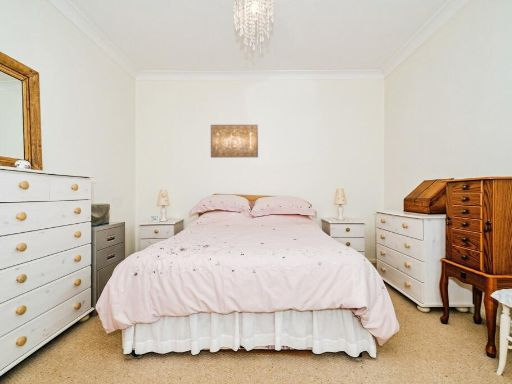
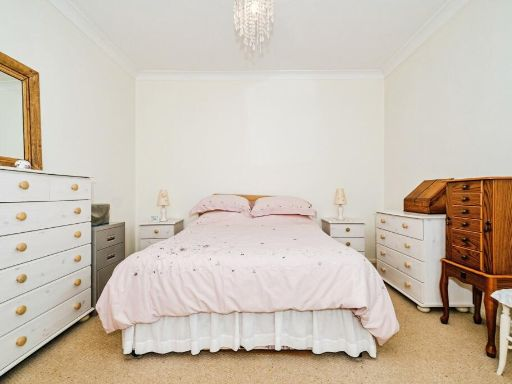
- wall art [210,124,259,159]
